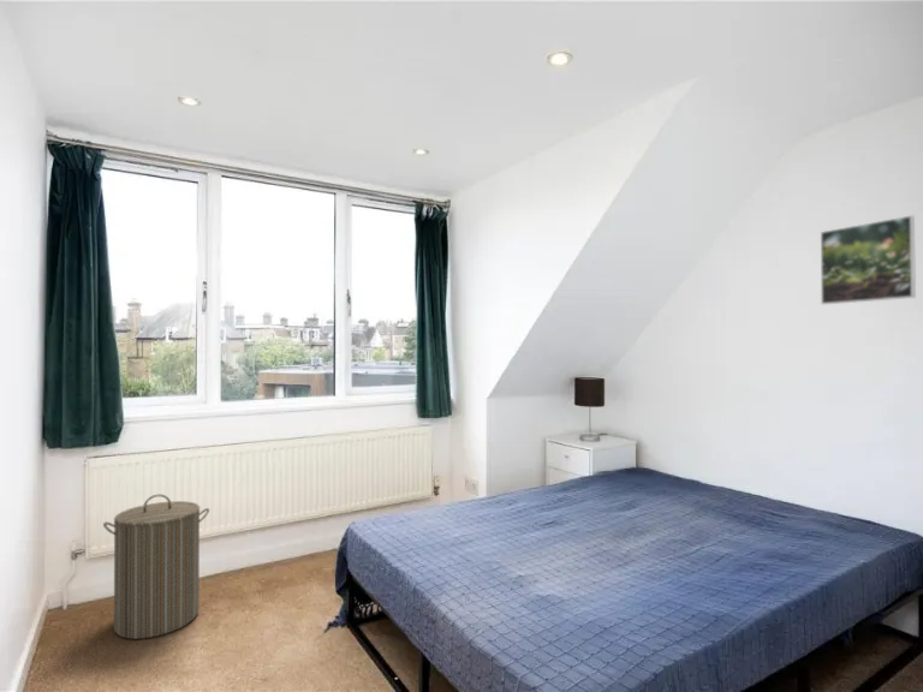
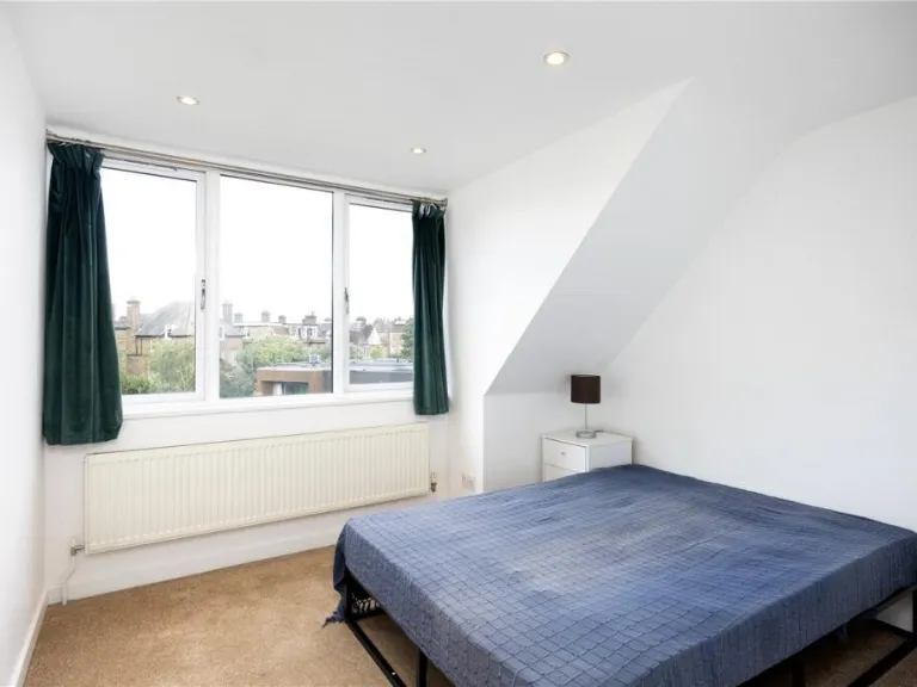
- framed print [820,214,917,305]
- laundry hamper [102,494,210,640]
